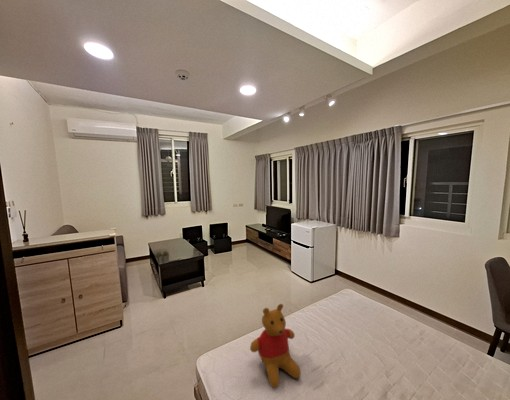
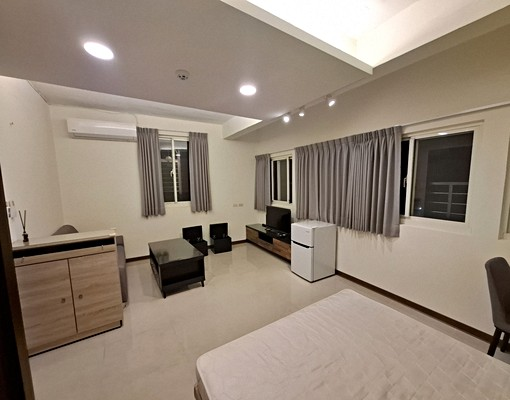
- teddy bear [249,303,302,389]
